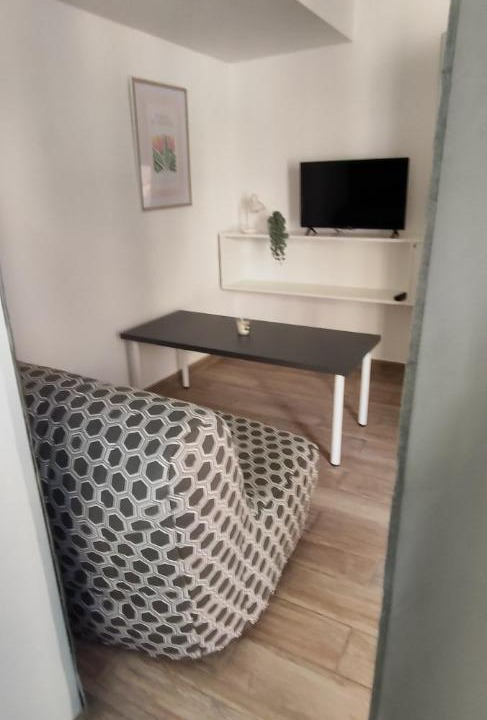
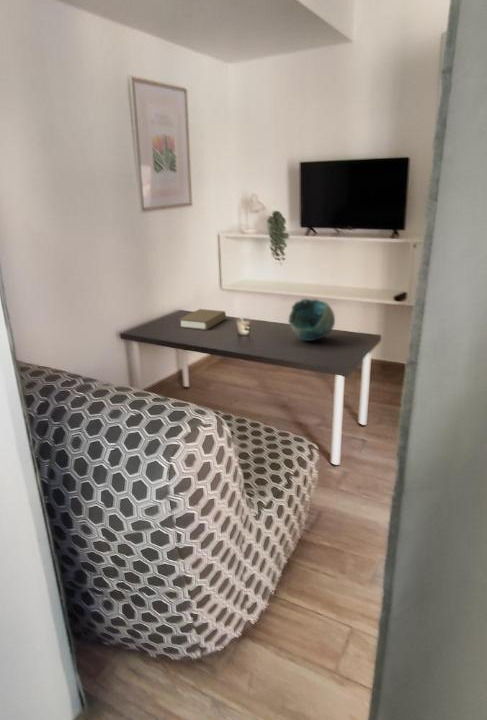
+ book [178,308,227,331]
+ decorative bowl [287,297,336,342]
